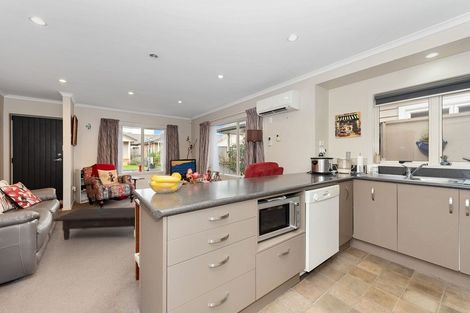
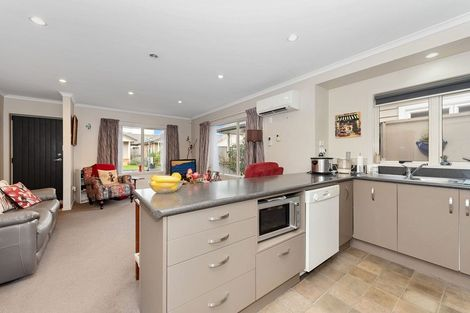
- coffee table [53,206,136,241]
